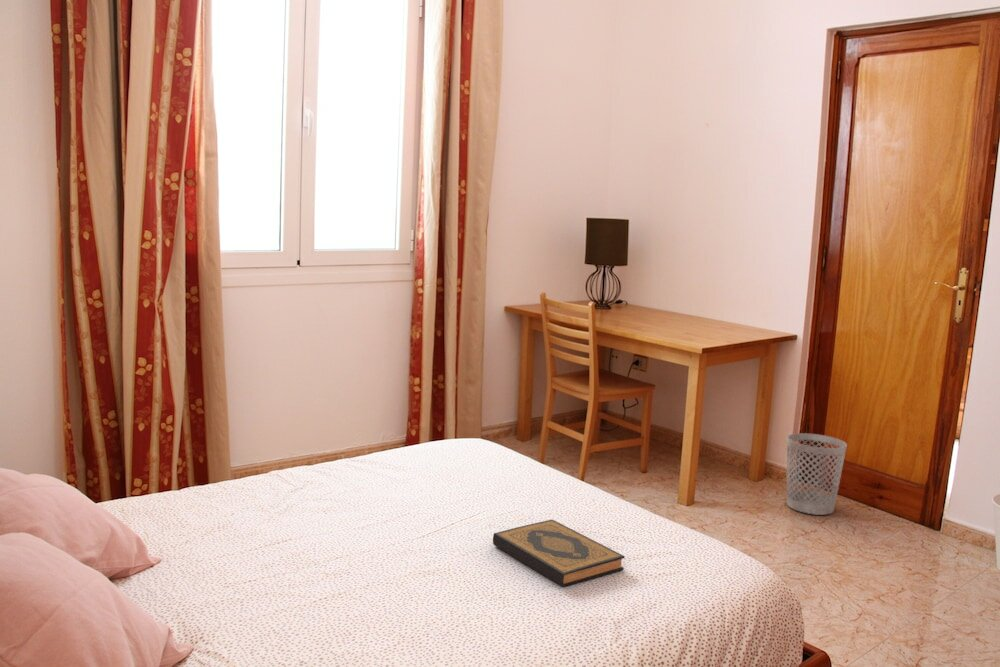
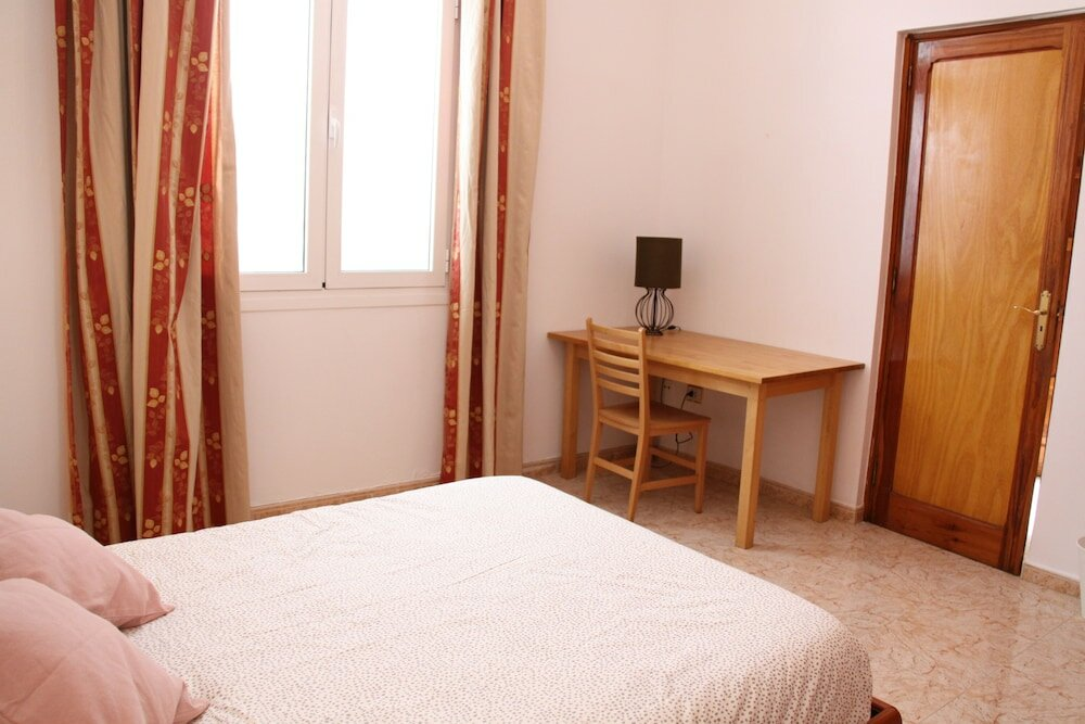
- wastebasket [786,432,848,516]
- hardback book [492,519,625,587]
